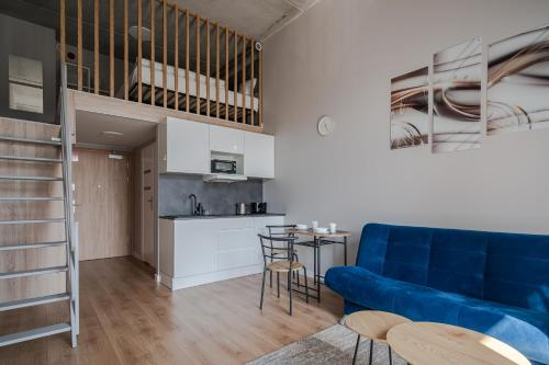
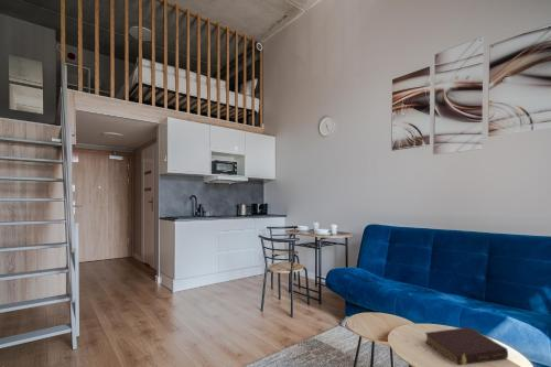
+ book [424,326,509,366]
